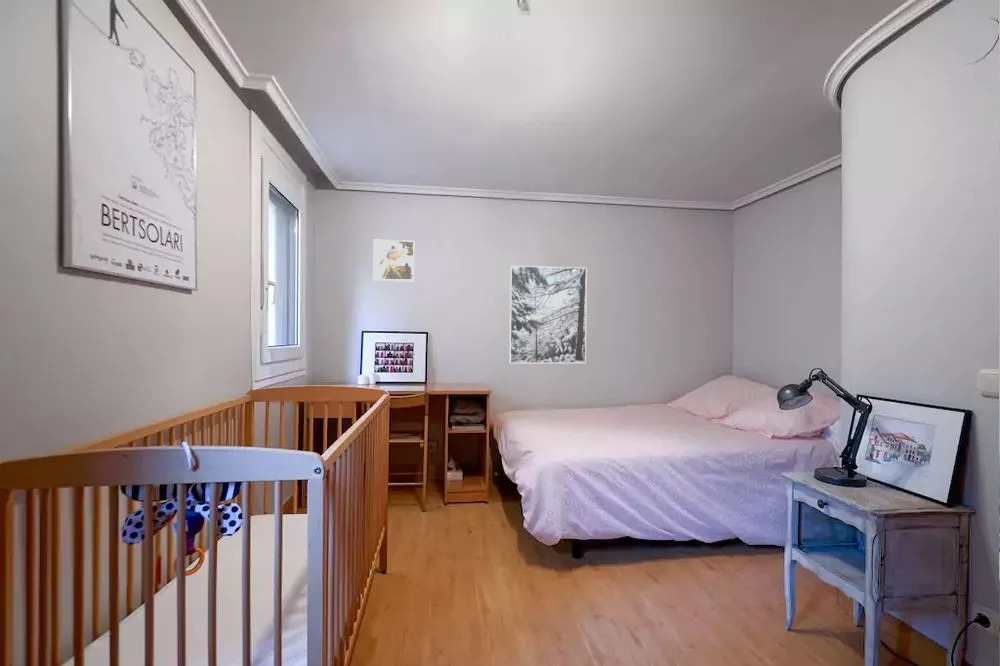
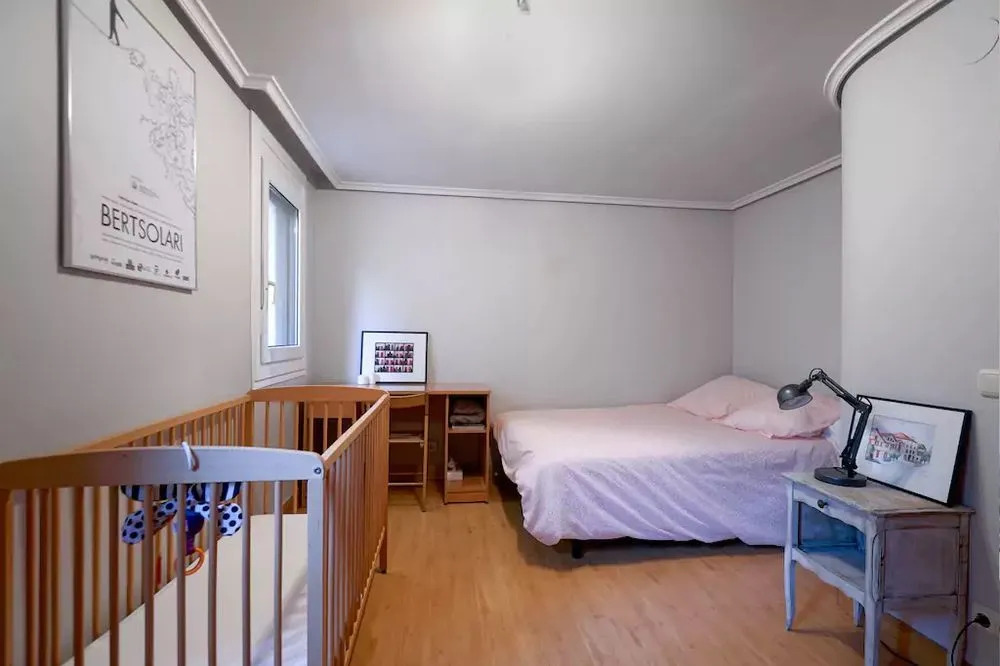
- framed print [509,265,587,364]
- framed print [372,239,416,282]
